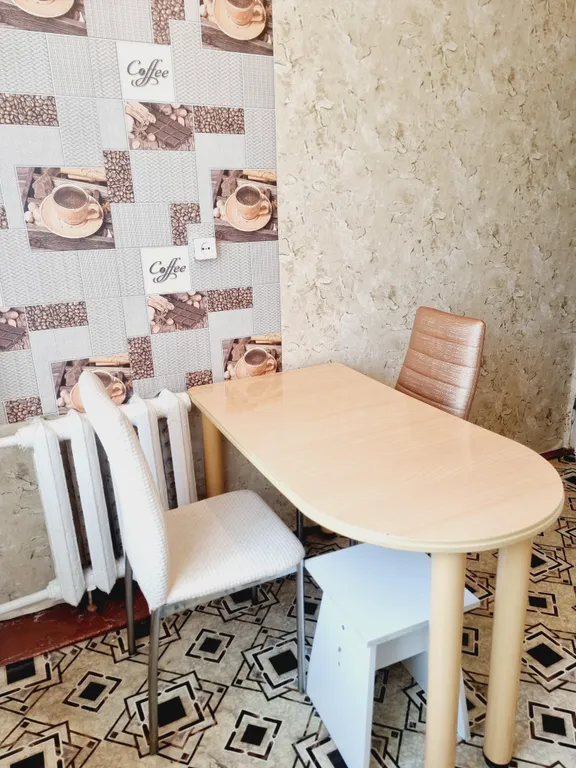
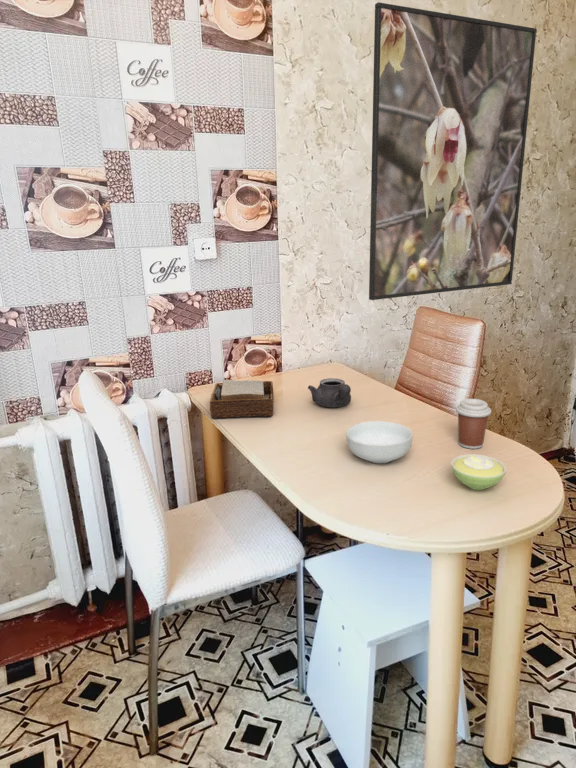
+ napkin holder [209,379,275,419]
+ coffee cup [455,398,492,450]
+ cereal bowl [345,420,413,464]
+ sugar bowl [450,453,507,491]
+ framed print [368,1,537,301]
+ teapot [307,377,352,408]
